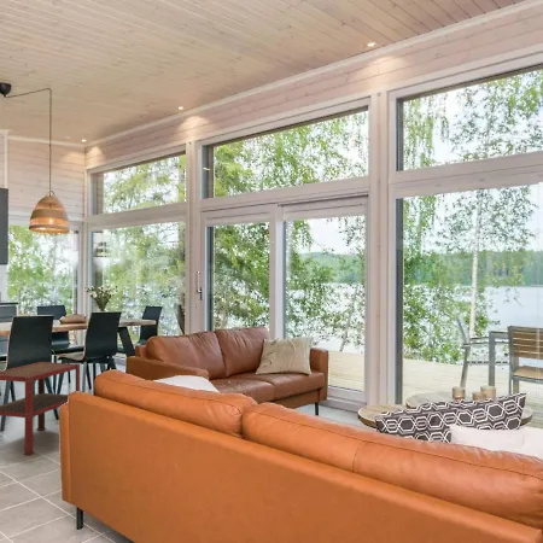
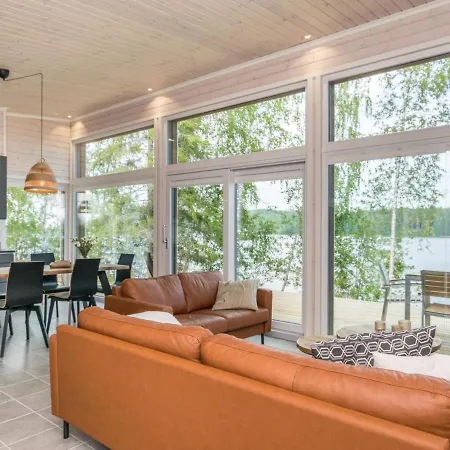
- side table [0,361,81,457]
